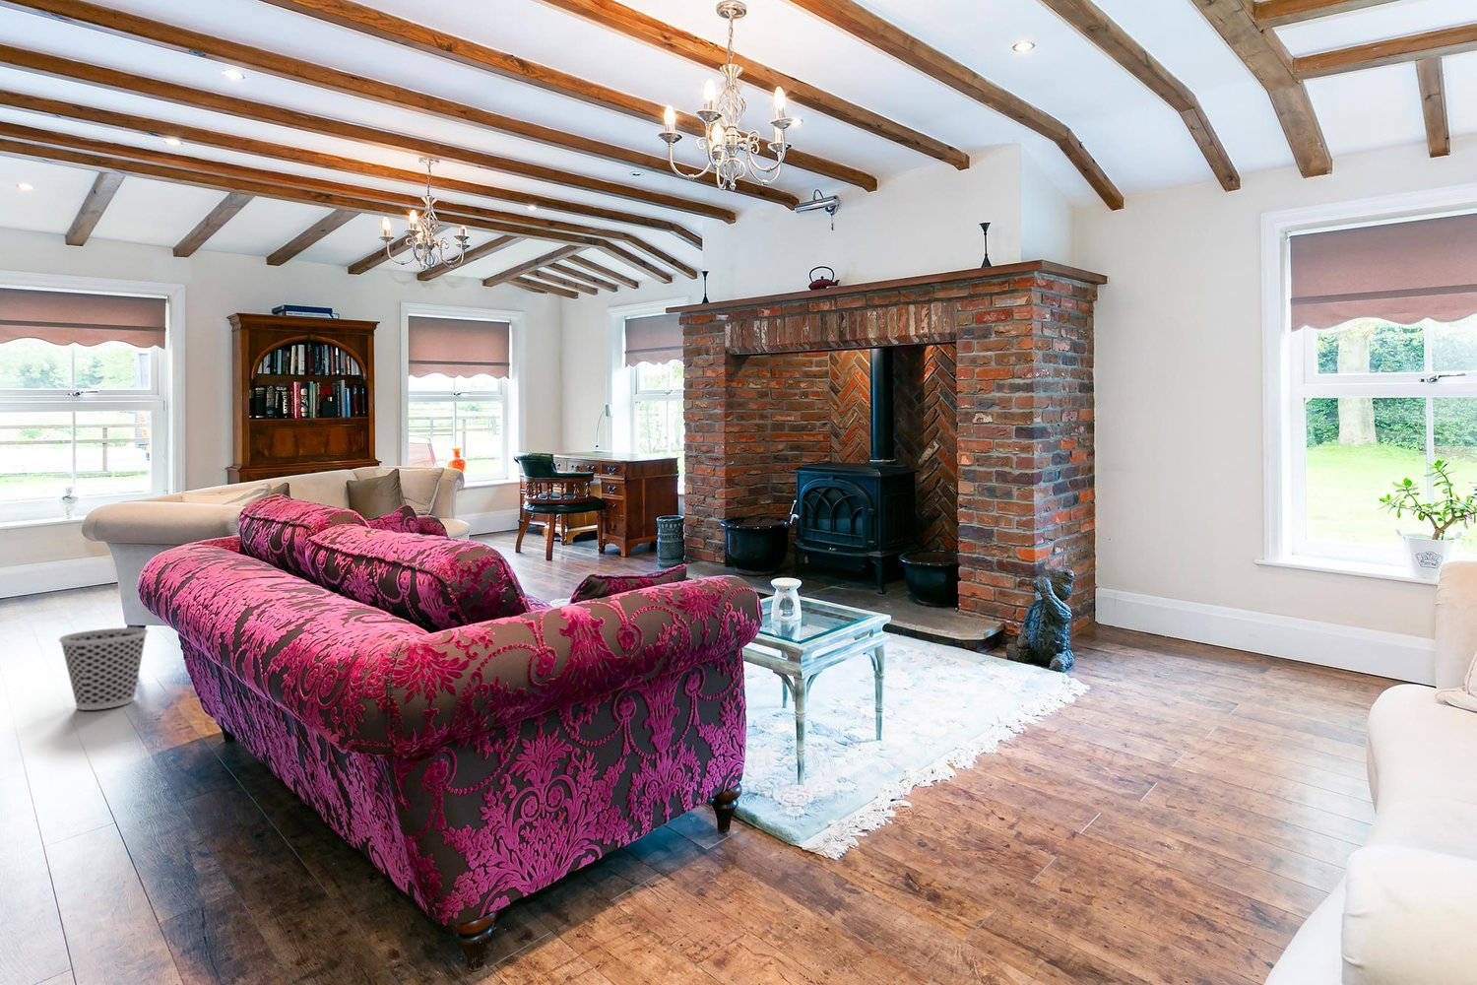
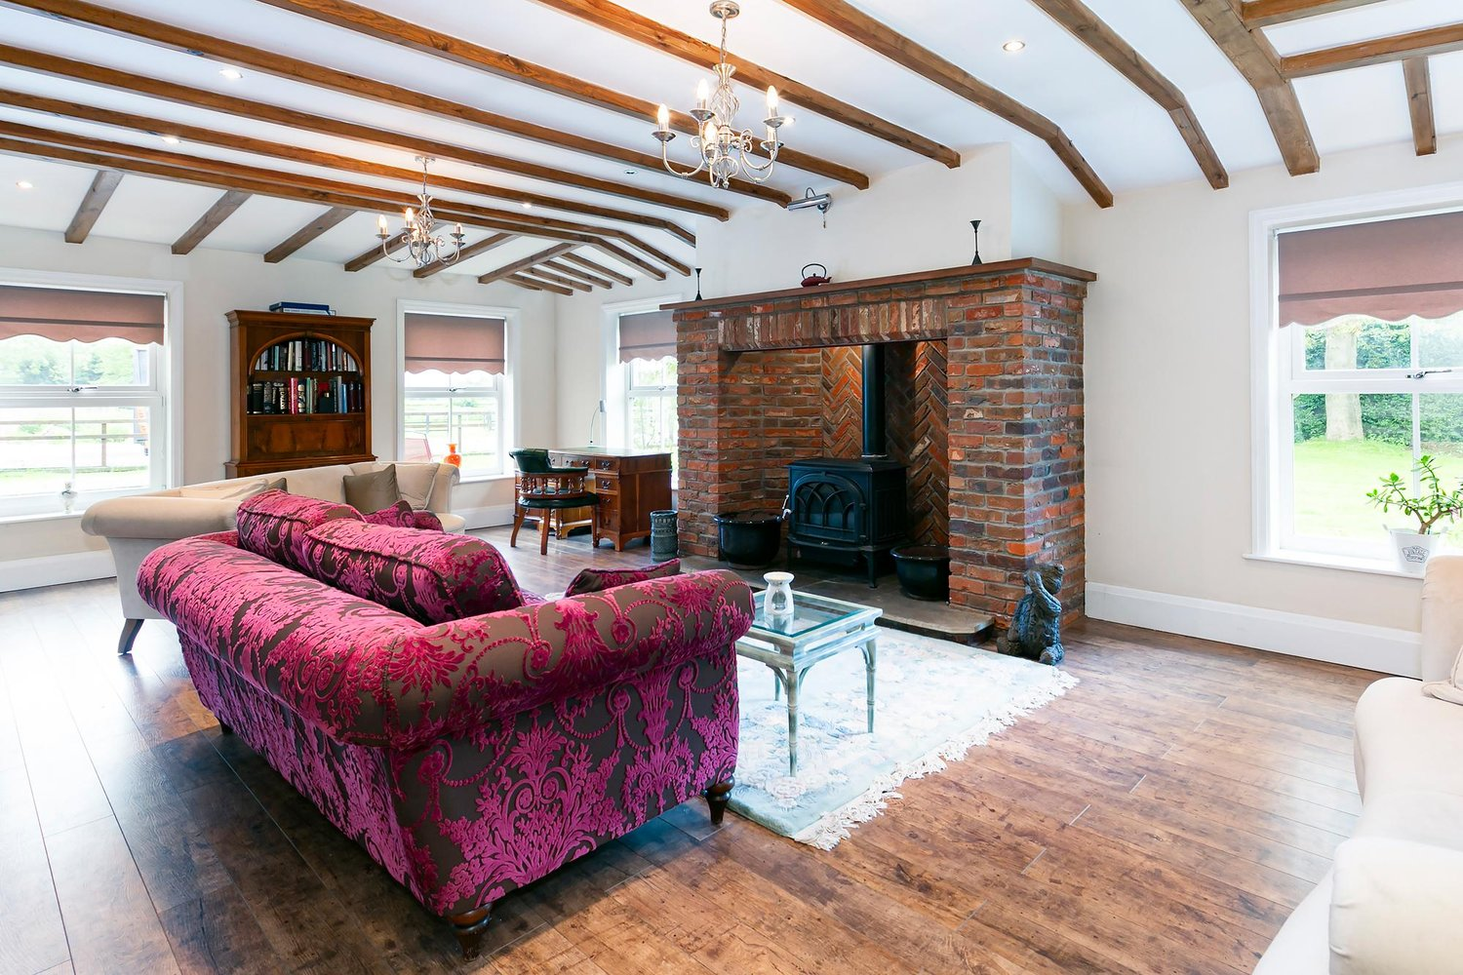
- wastebasket [58,627,148,711]
